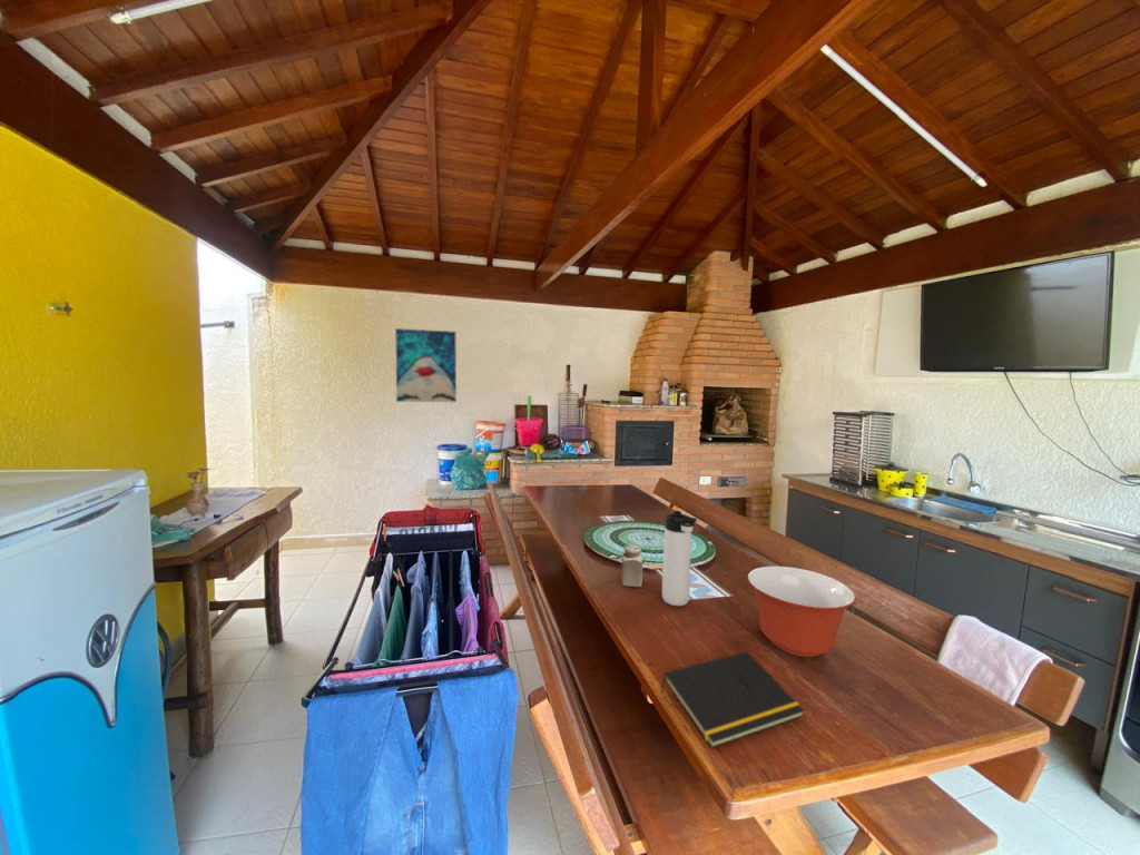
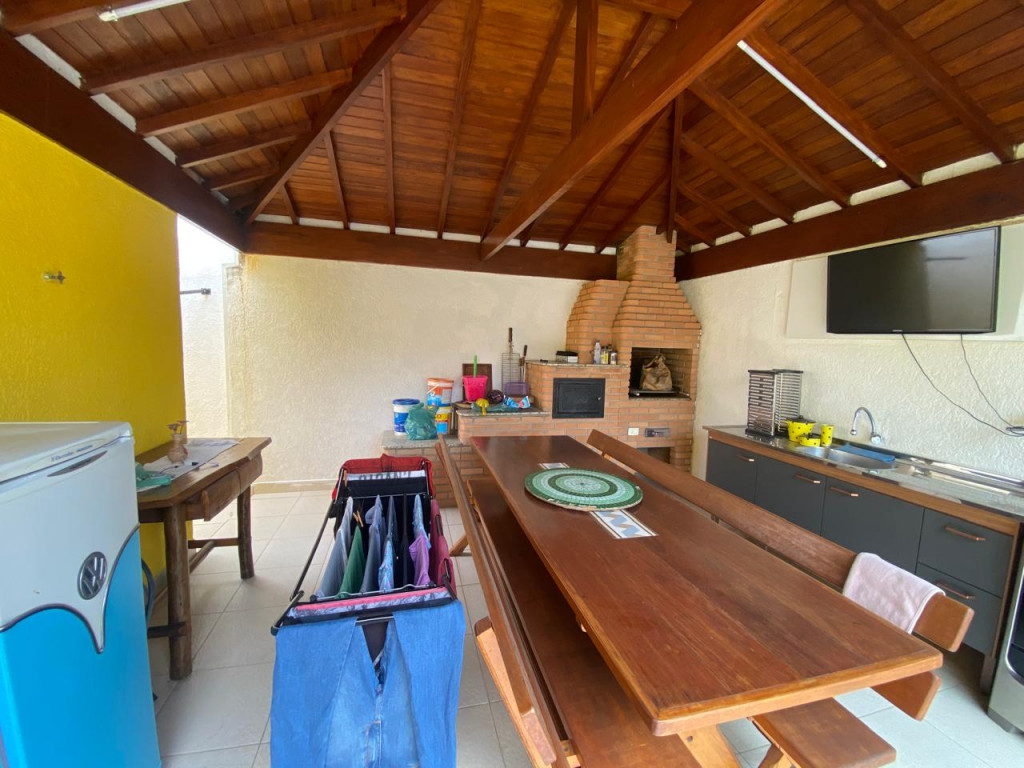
- salt shaker [621,544,643,588]
- wall art [394,327,458,403]
- mixing bowl [746,566,857,658]
- thermos bottle [661,510,698,607]
- notepad [660,650,806,749]
